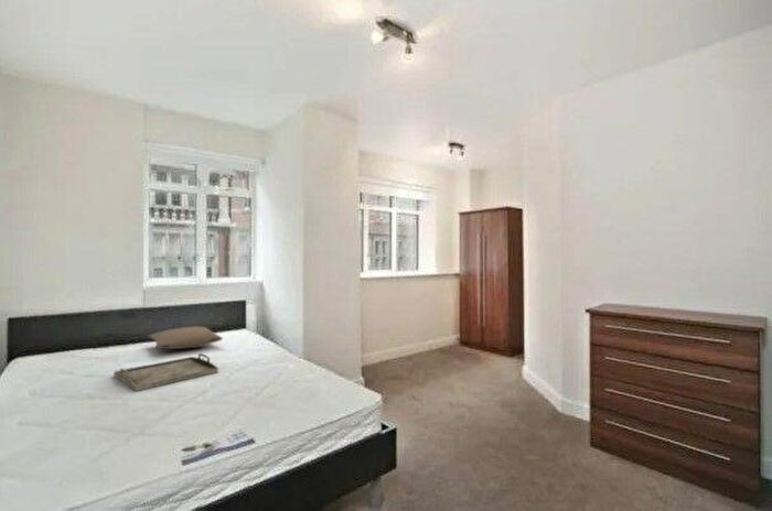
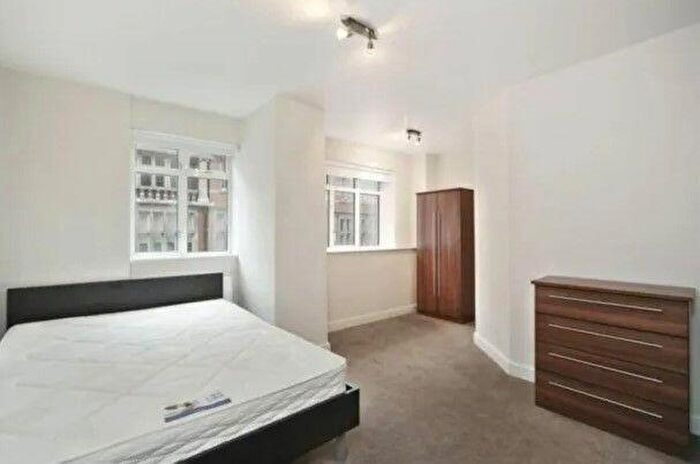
- pillow [147,325,224,350]
- serving tray [112,352,219,392]
